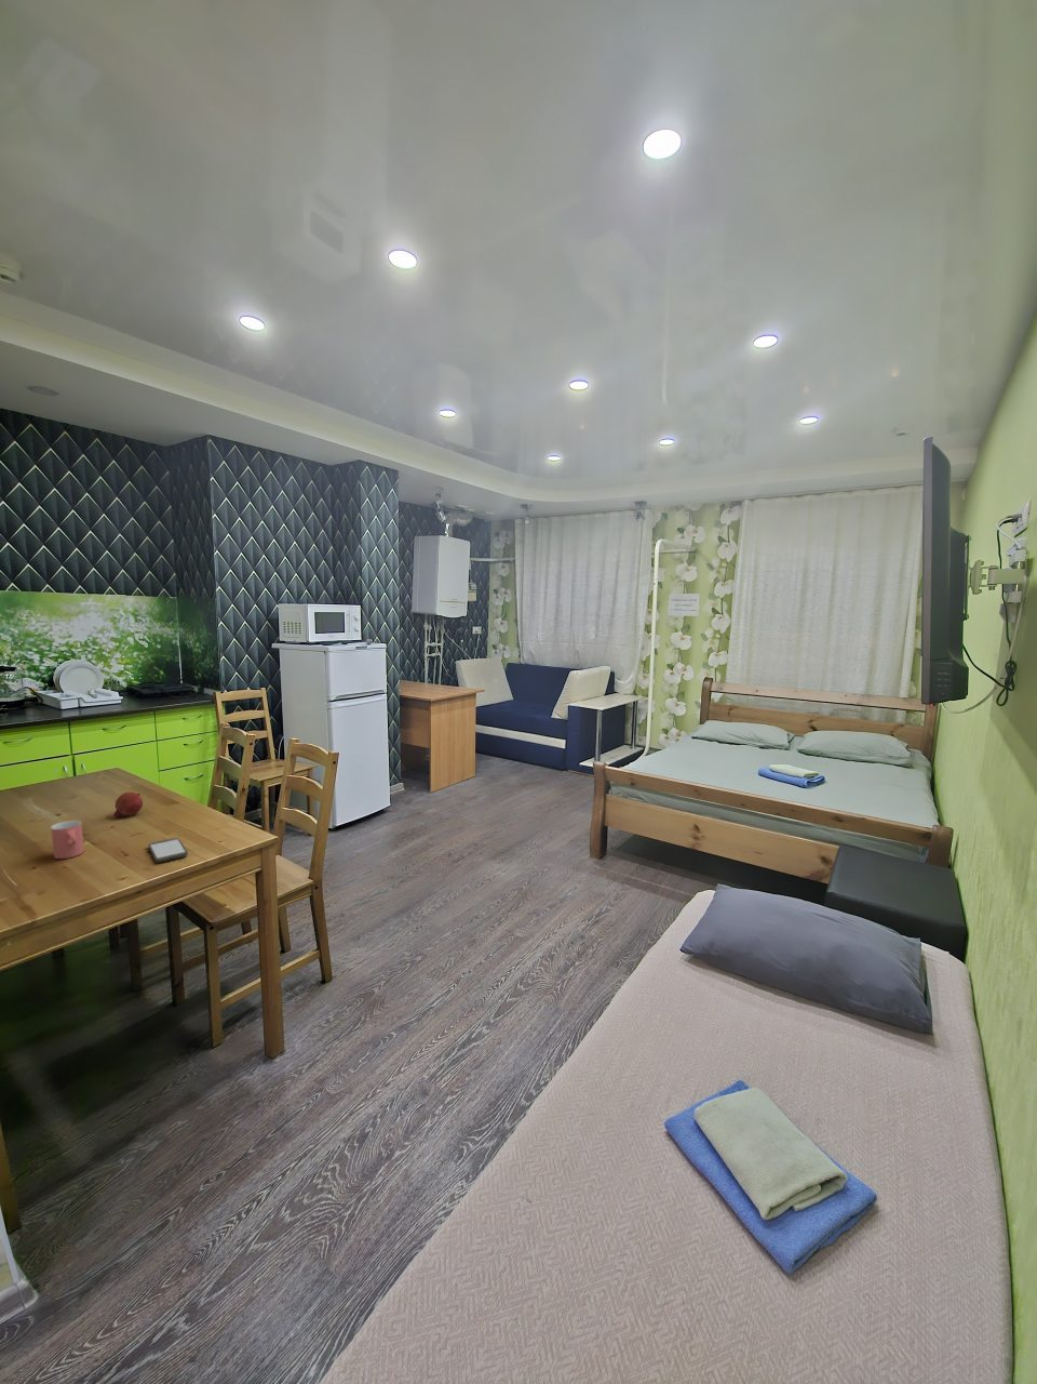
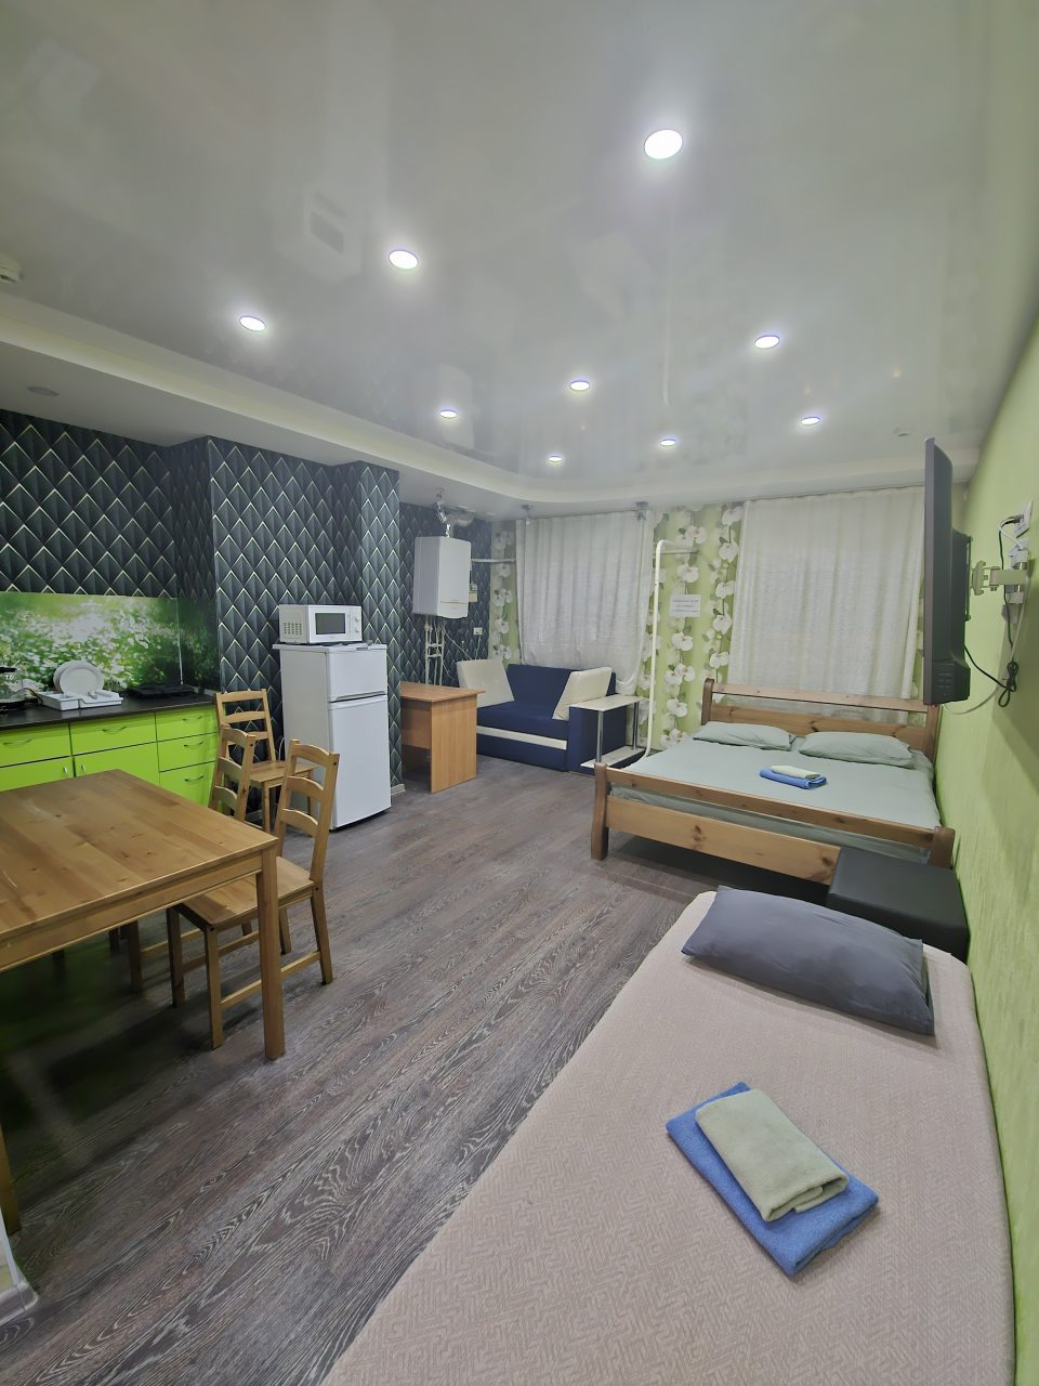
- fruit [113,791,144,818]
- smartphone [148,837,190,863]
- cup [50,820,85,860]
